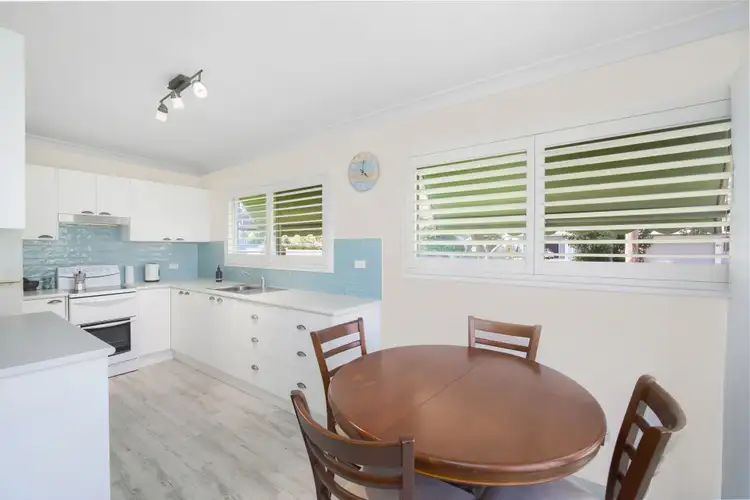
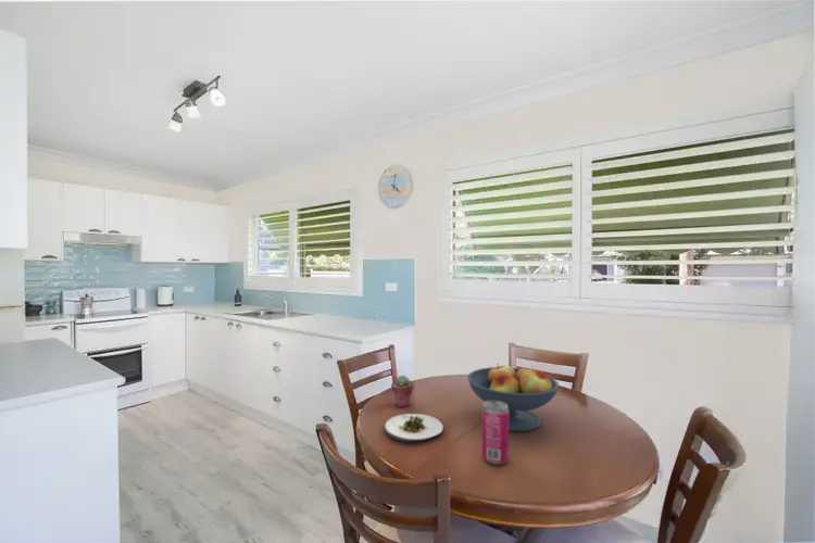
+ salad plate [383,413,444,443]
+ beverage can [480,401,510,466]
+ potted succulent [390,375,415,408]
+ fruit bowl [466,364,560,432]
